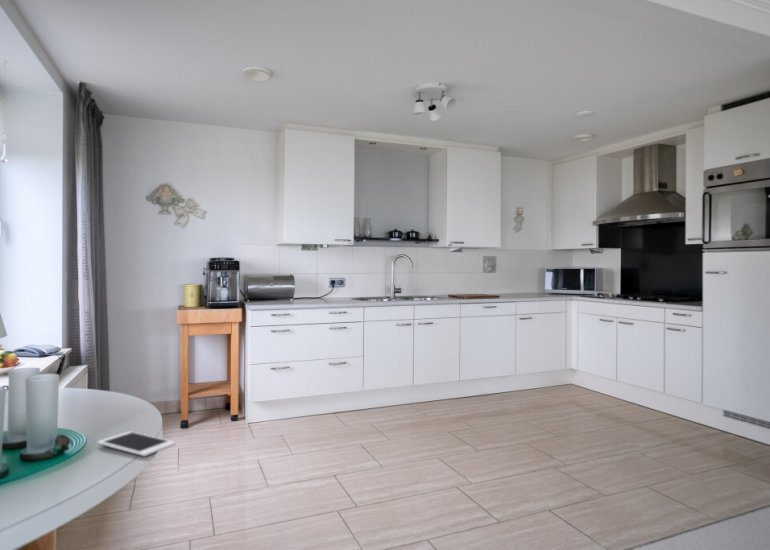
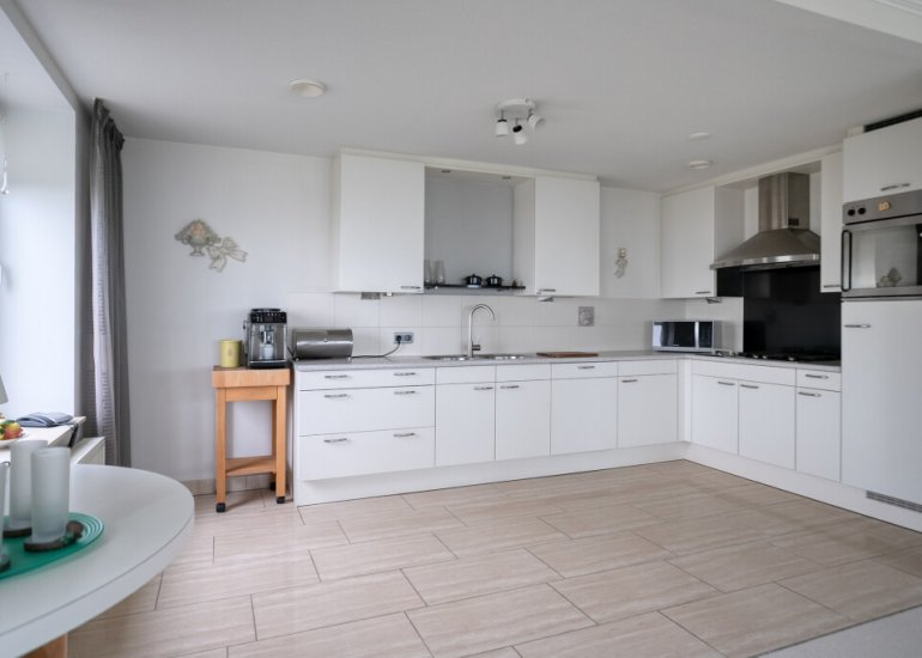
- cell phone [97,430,177,457]
